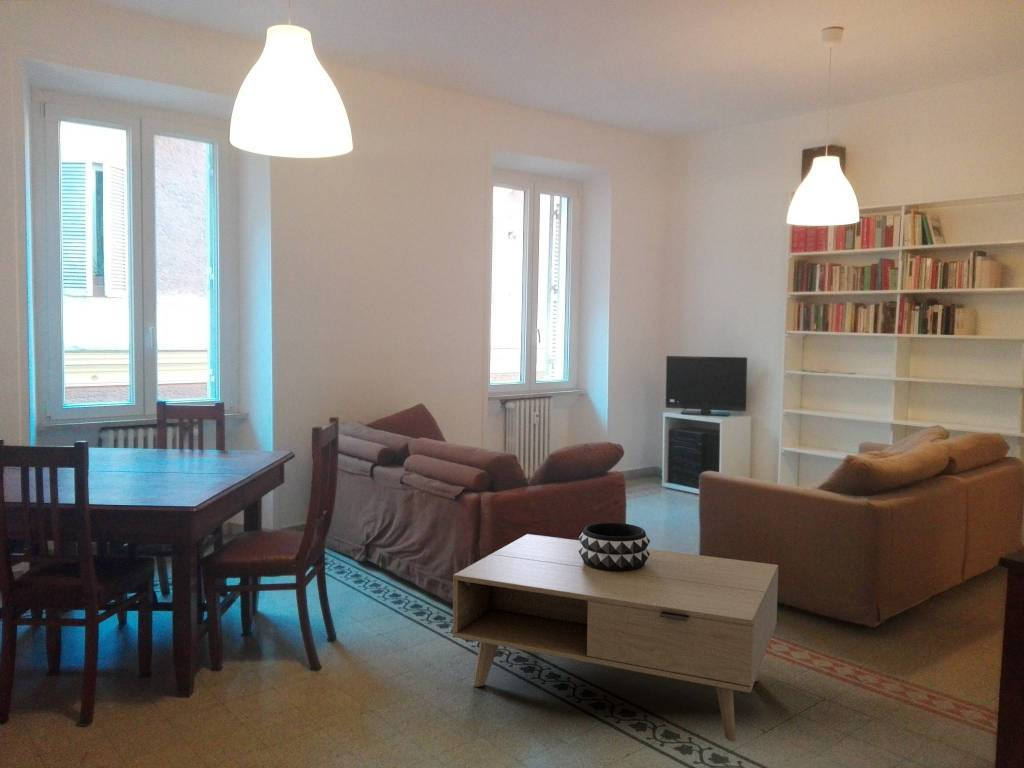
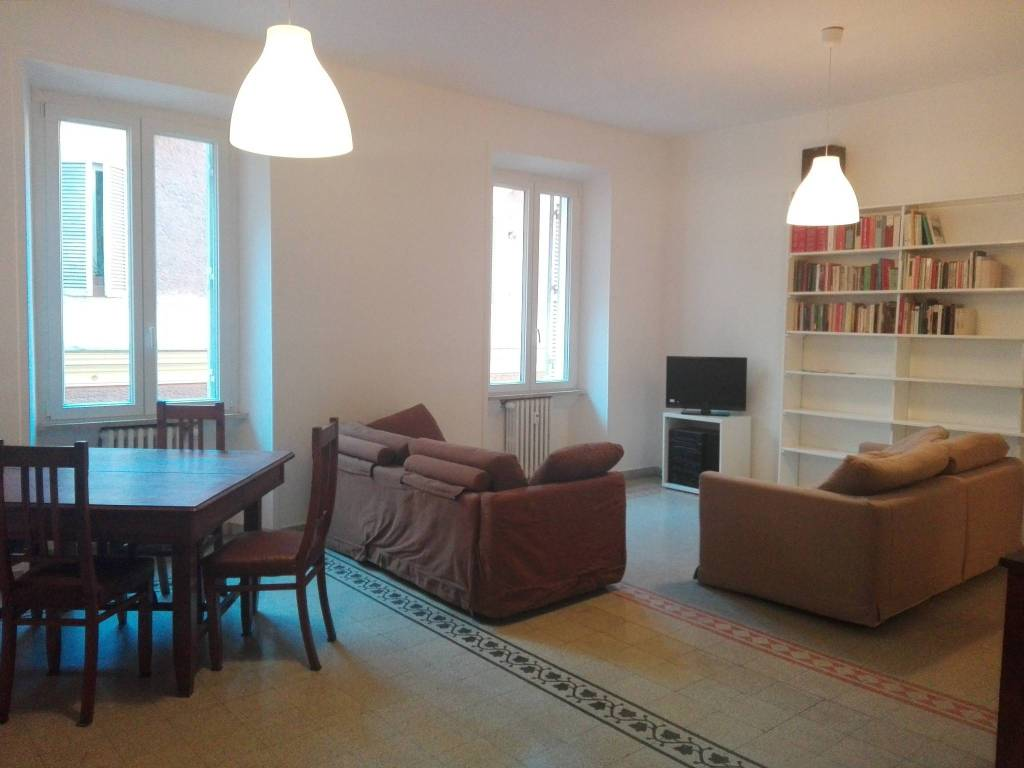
- decorative bowl [578,522,651,571]
- coffee table [452,533,779,743]
